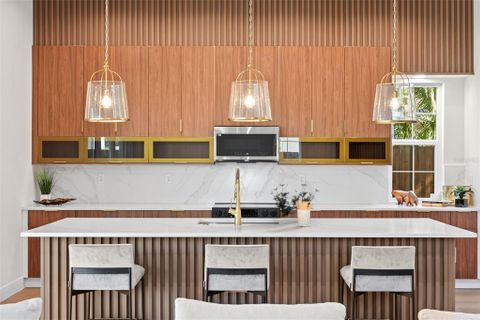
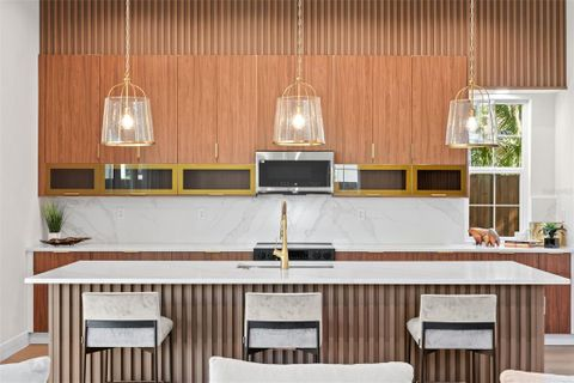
- utensil holder [295,201,314,227]
- plant [270,182,319,219]
